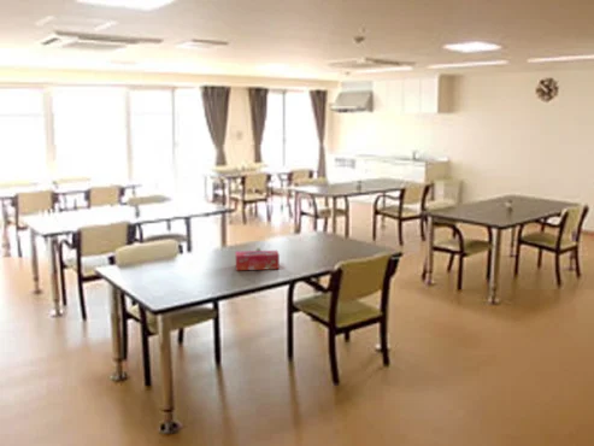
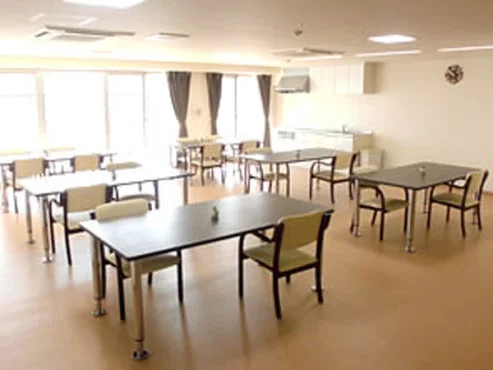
- tissue box [235,250,281,271]
